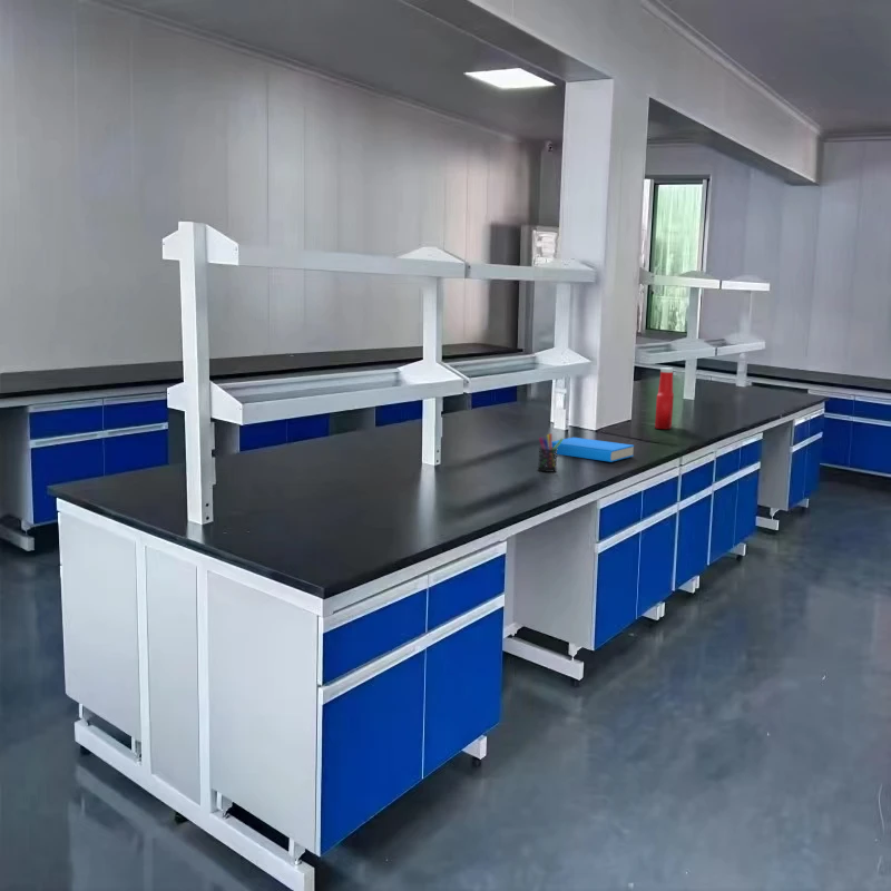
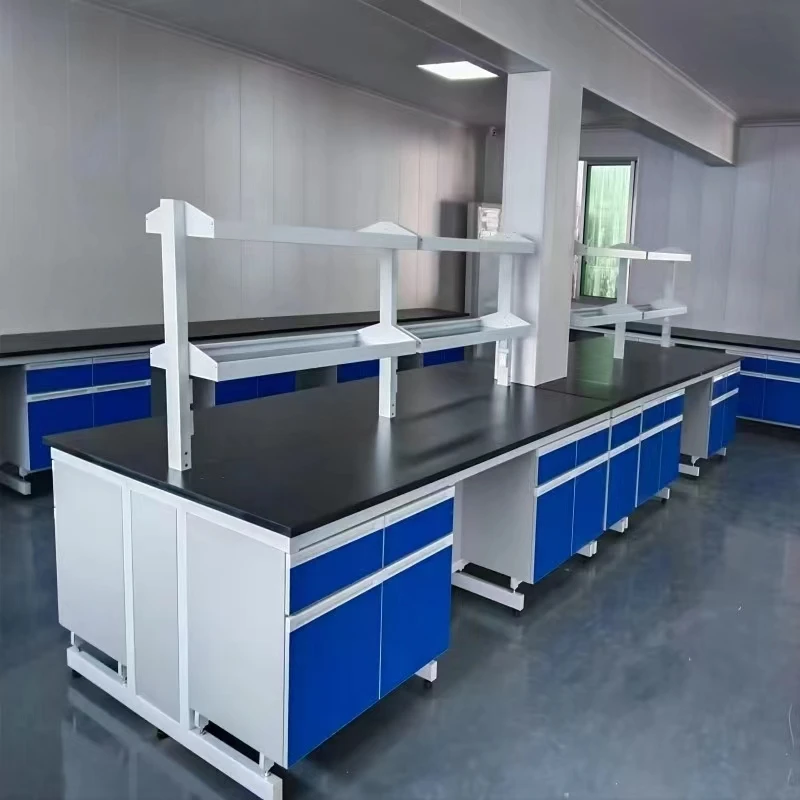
- book [551,437,635,463]
- soap bottle [654,366,675,430]
- pen holder [537,432,562,473]
